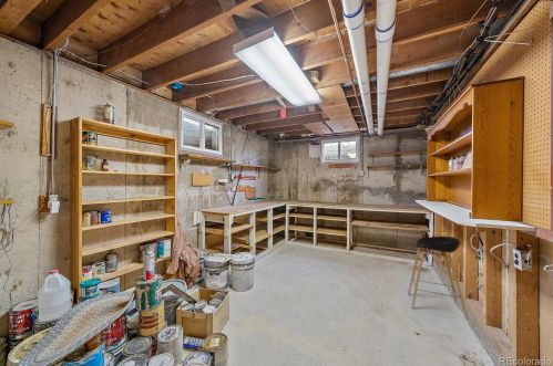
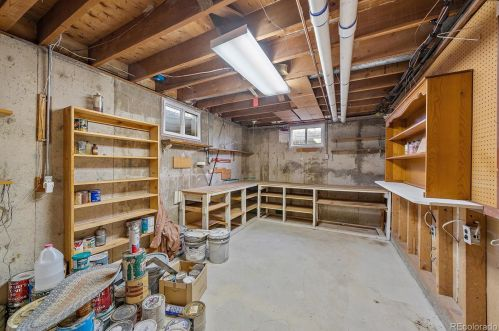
- stool [407,236,470,322]
